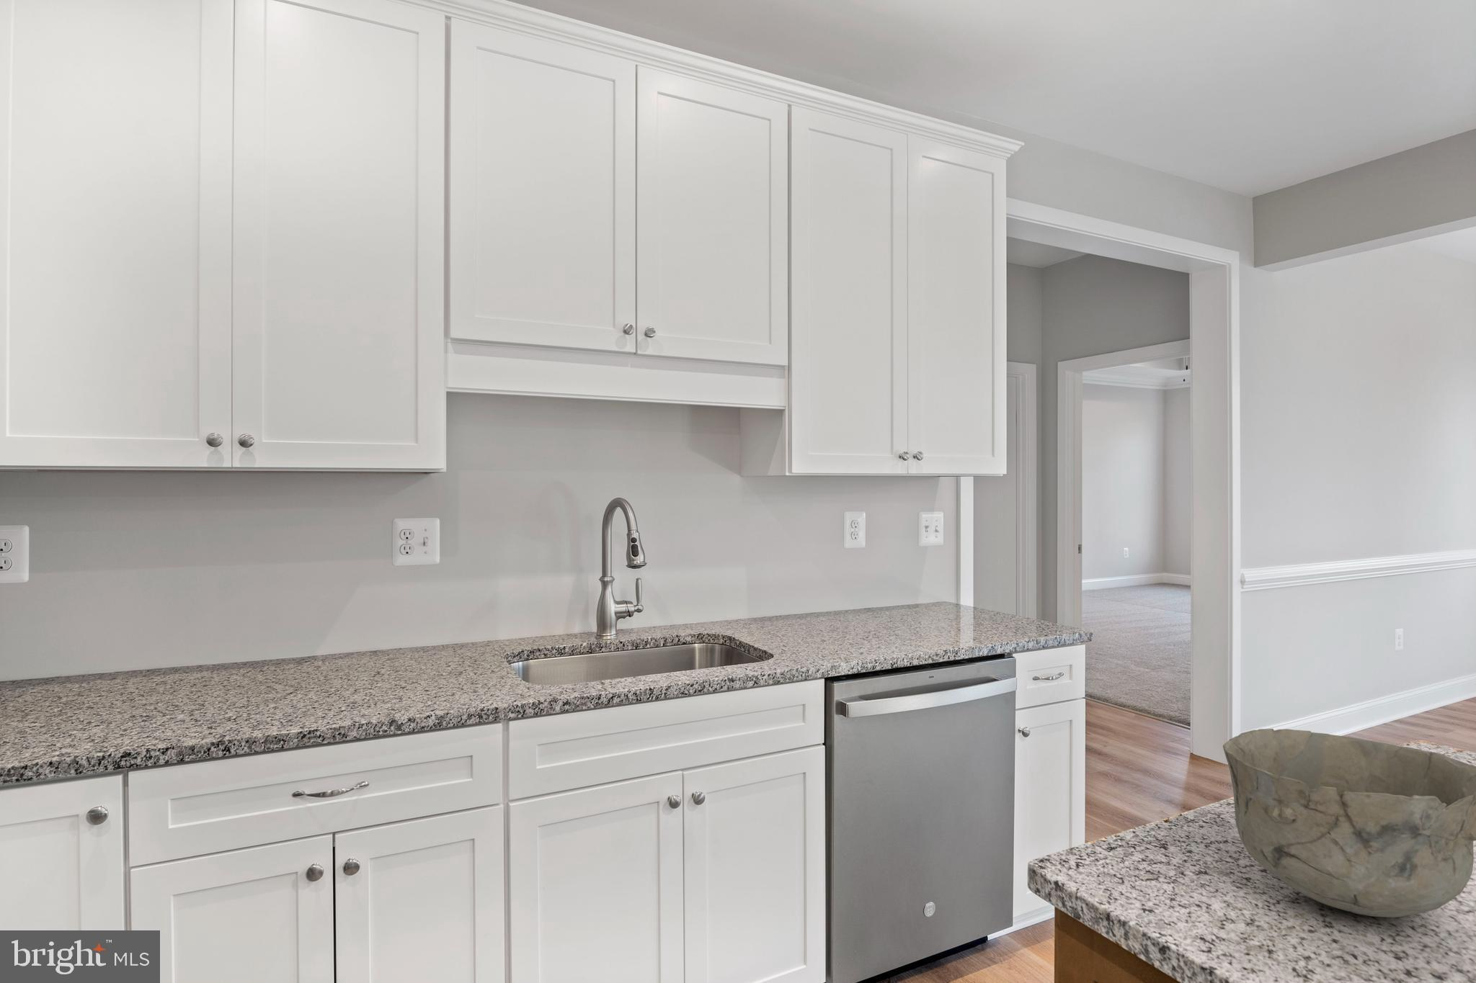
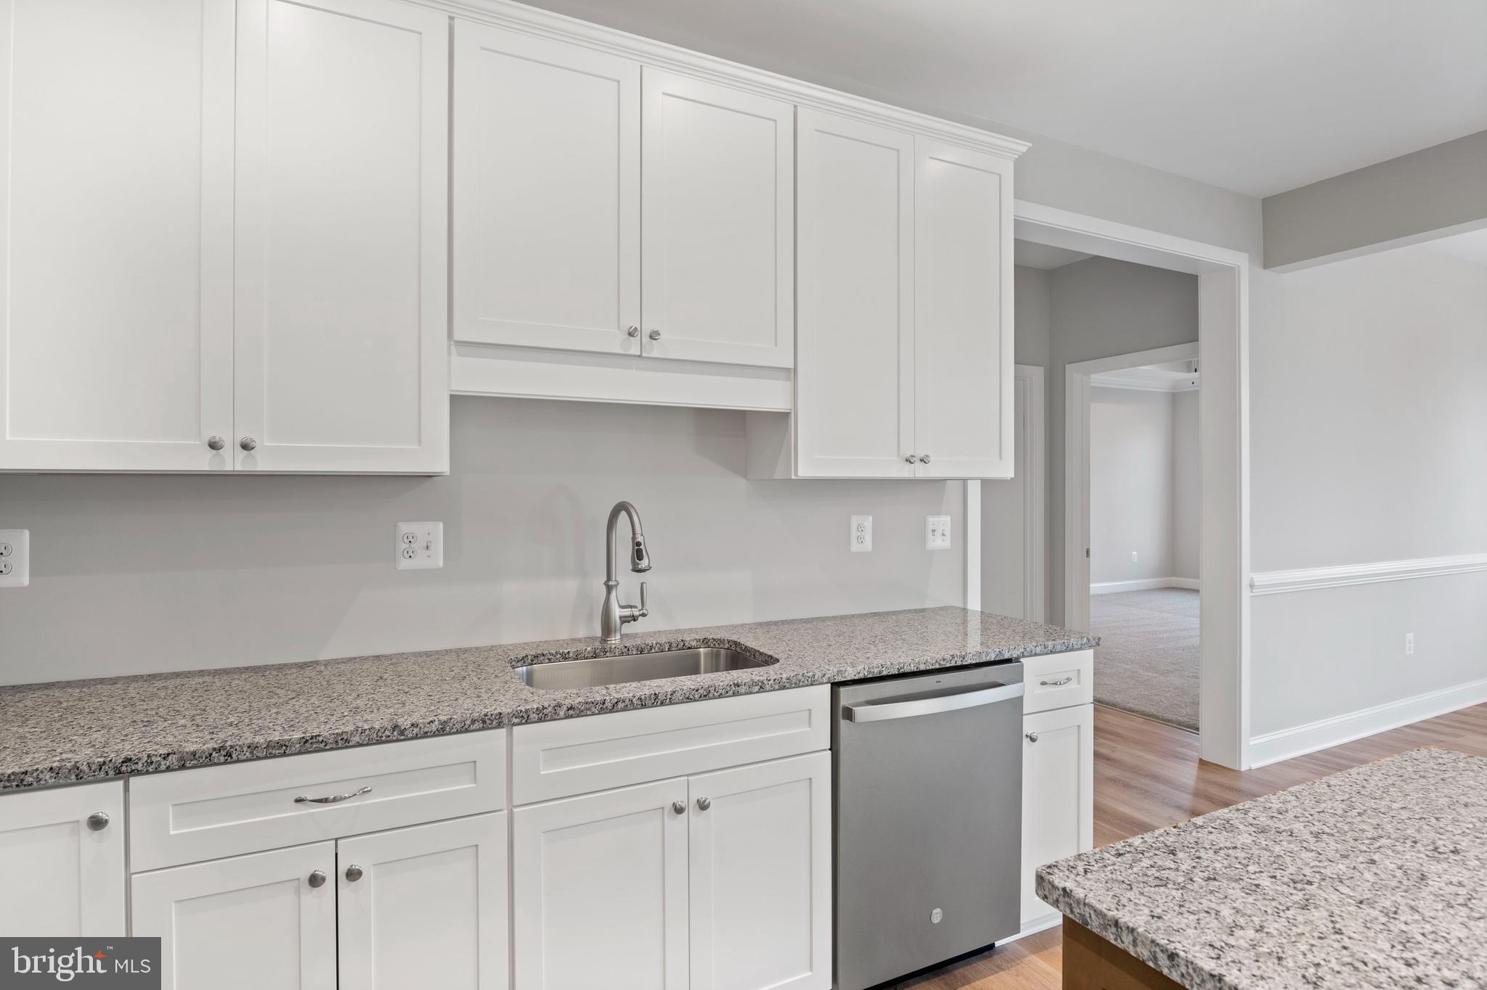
- bowl [1223,728,1476,918]
